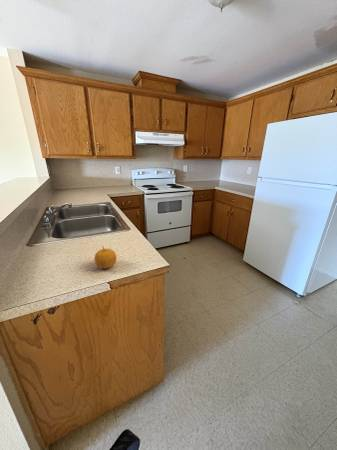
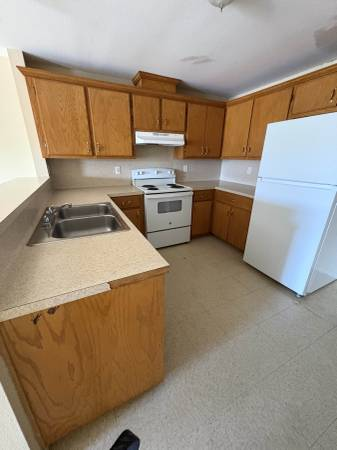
- fruit [93,245,118,270]
